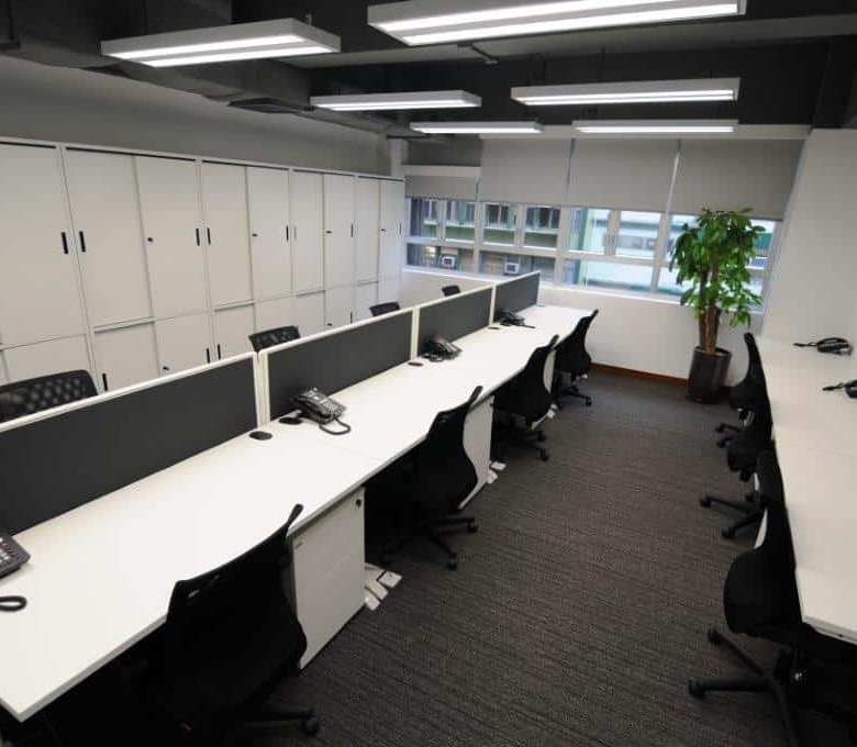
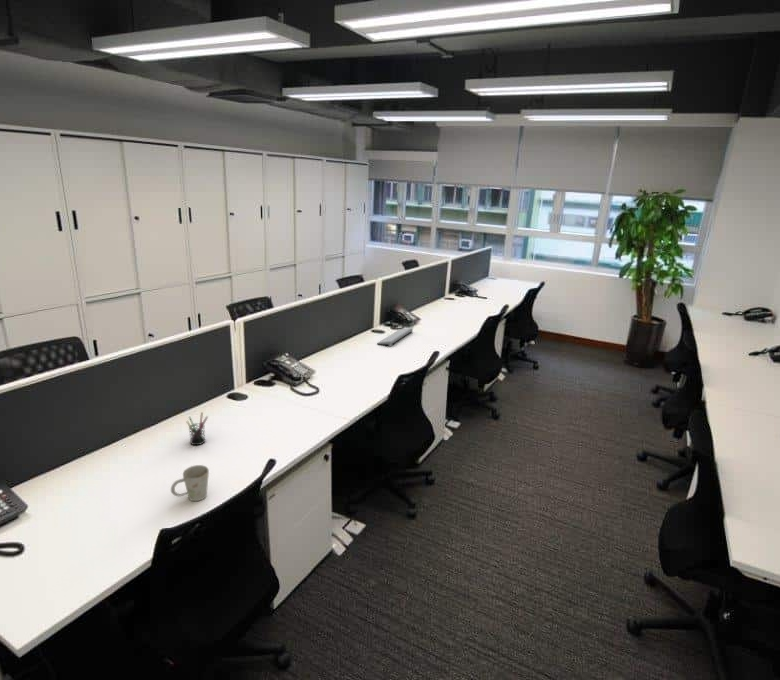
+ pen holder [185,411,209,446]
+ mug [170,464,210,502]
+ computer keyboard [376,327,414,348]
